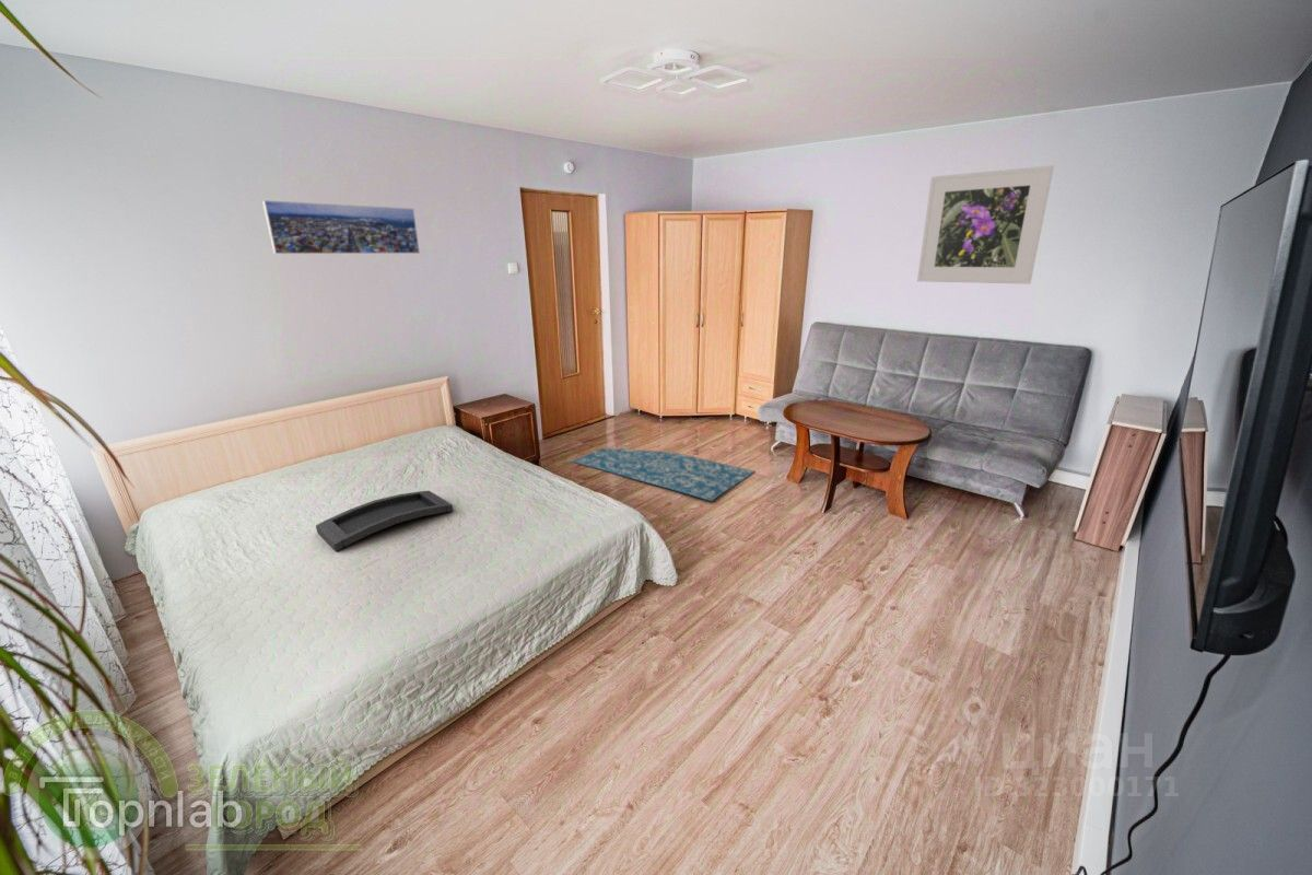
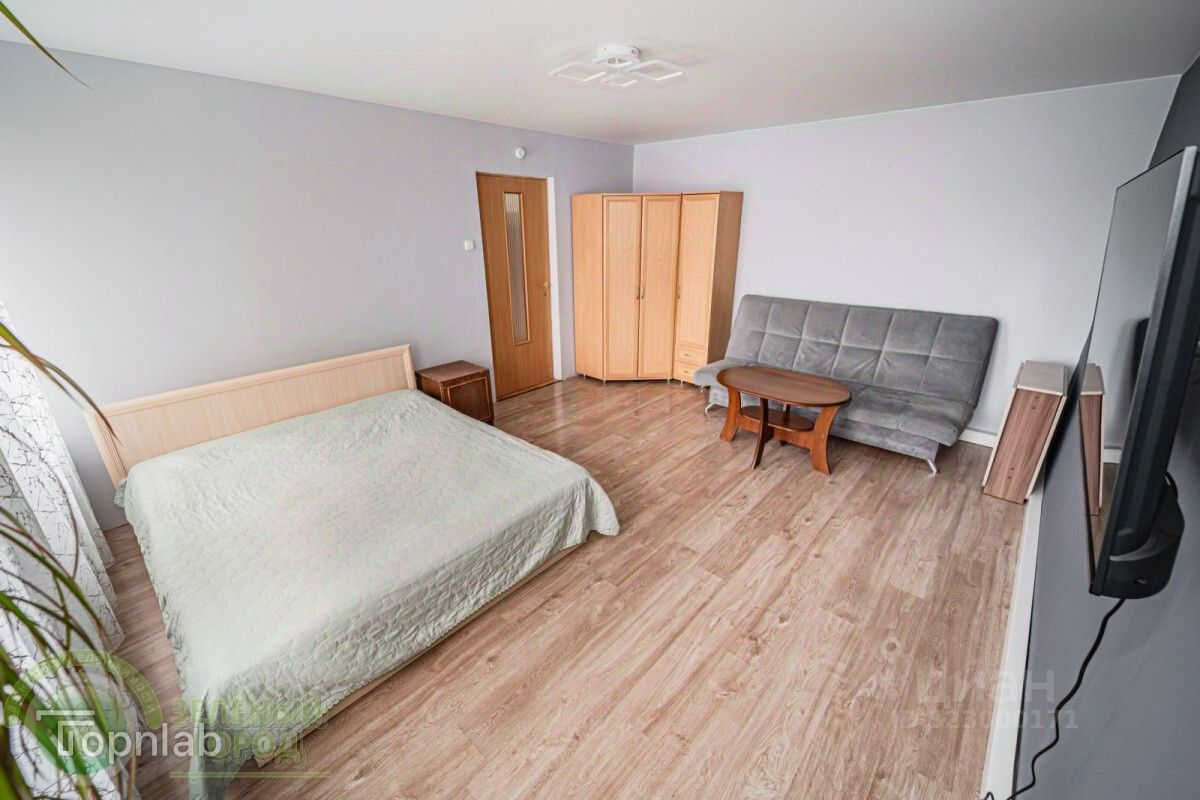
- tray [315,490,454,552]
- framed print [261,199,421,255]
- rug [571,447,757,502]
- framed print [916,164,1055,285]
